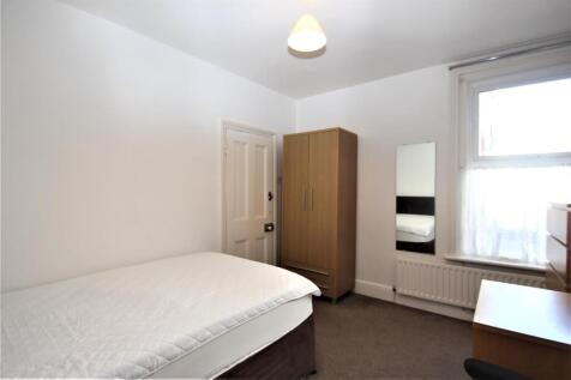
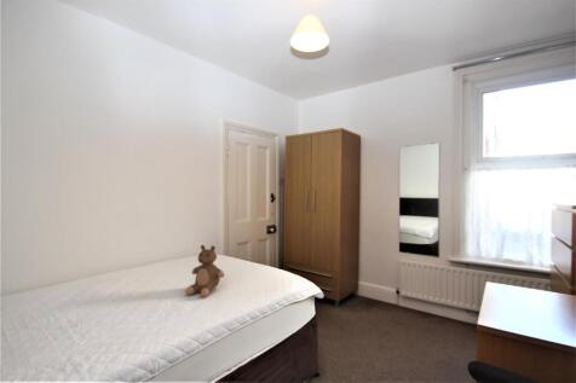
+ teddy bear [184,244,225,298]
